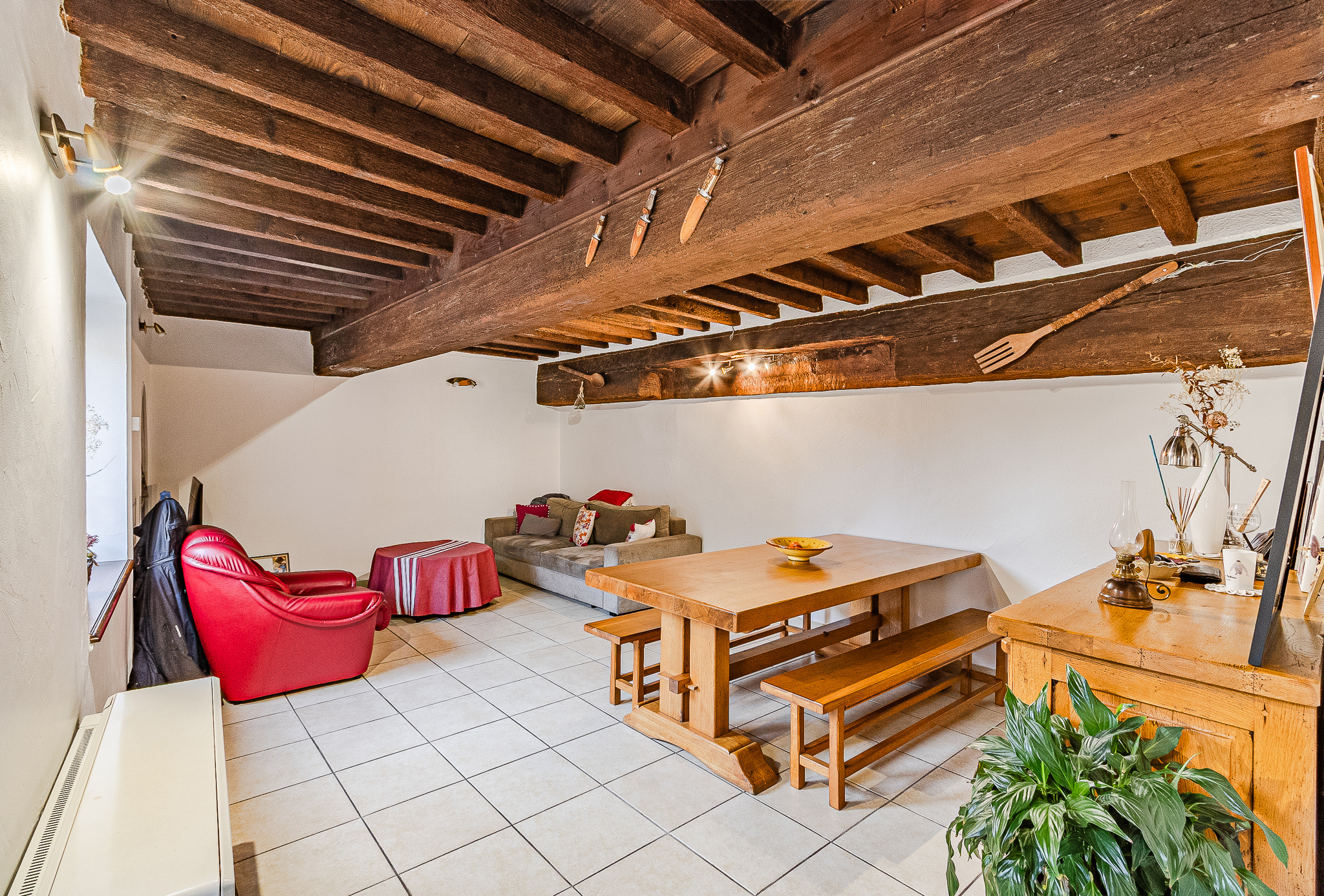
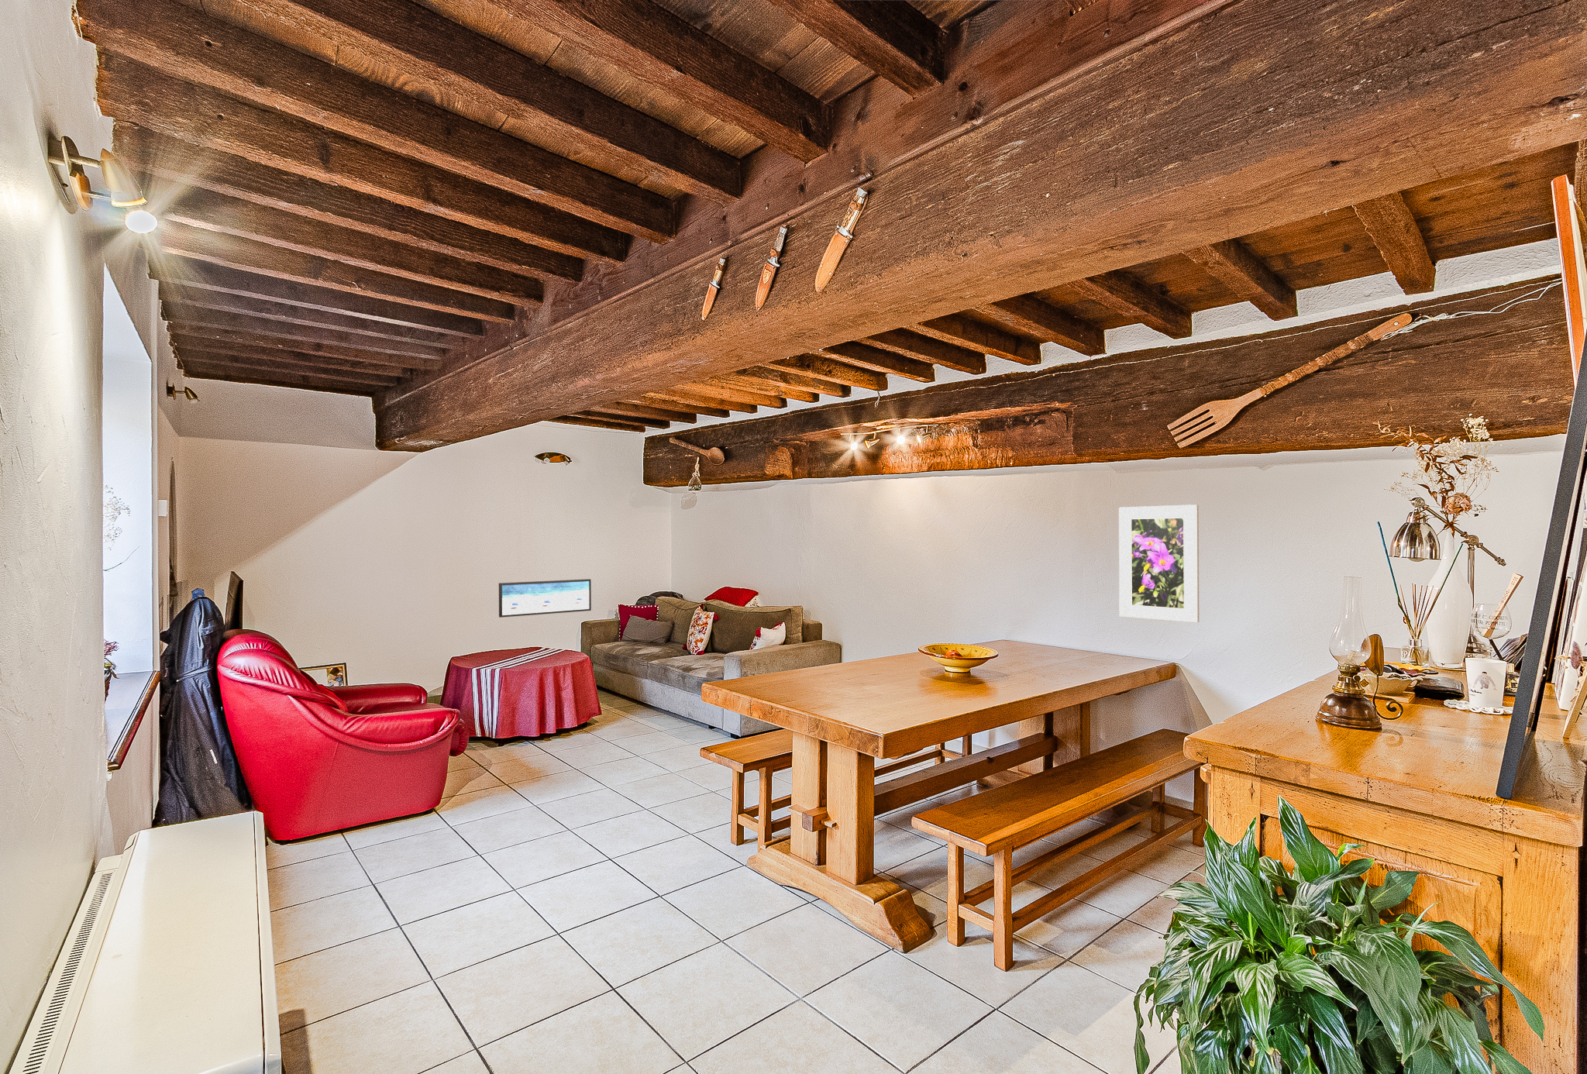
+ wall art [499,578,592,619]
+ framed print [1118,503,1200,623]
